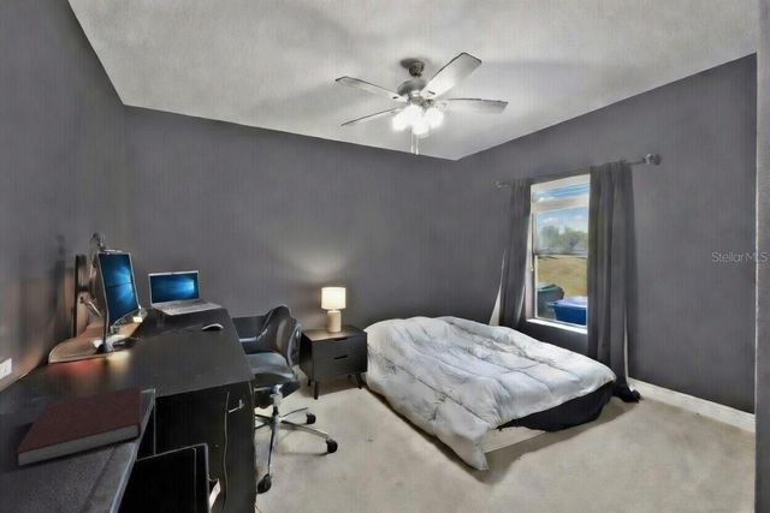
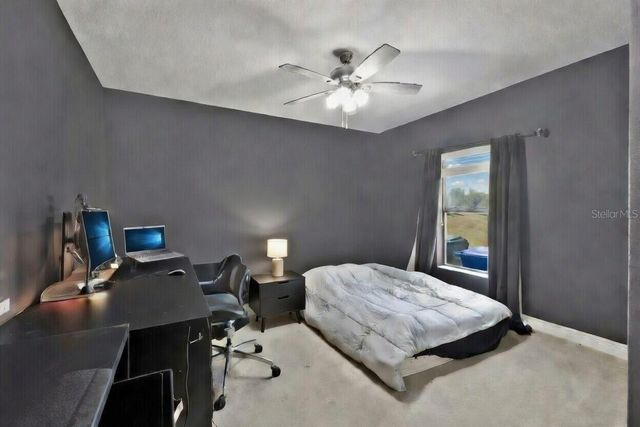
- notebook [13,384,143,466]
